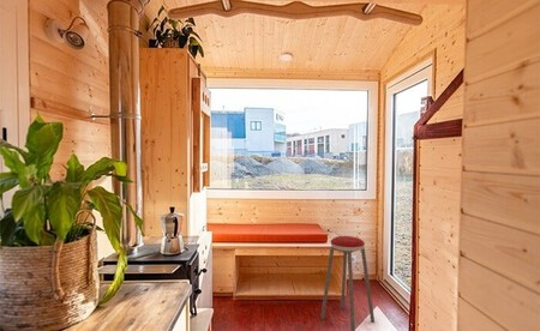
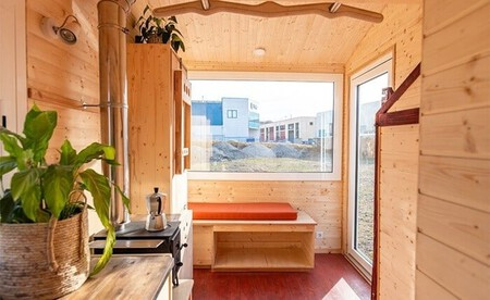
- music stool [319,235,376,331]
